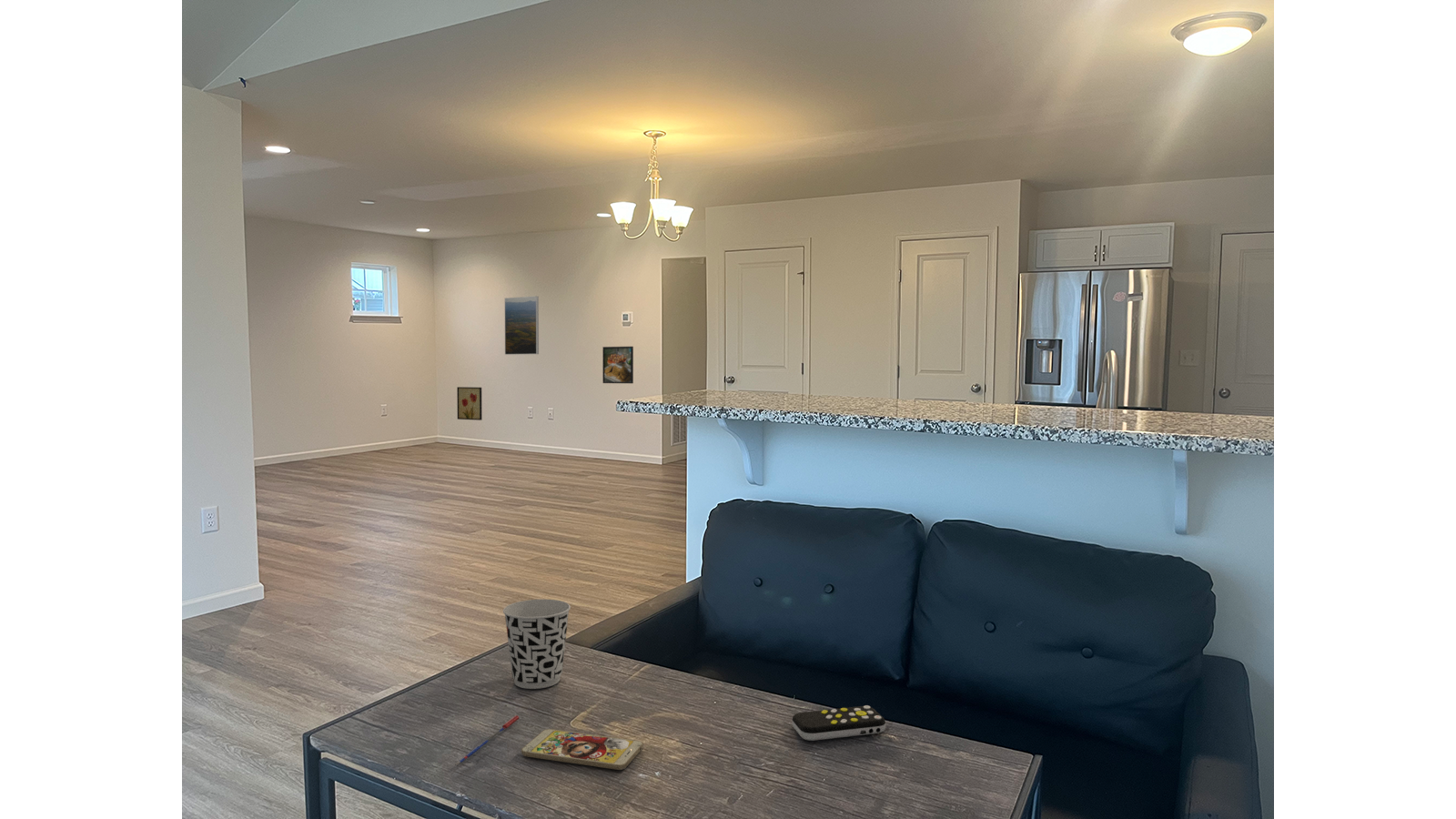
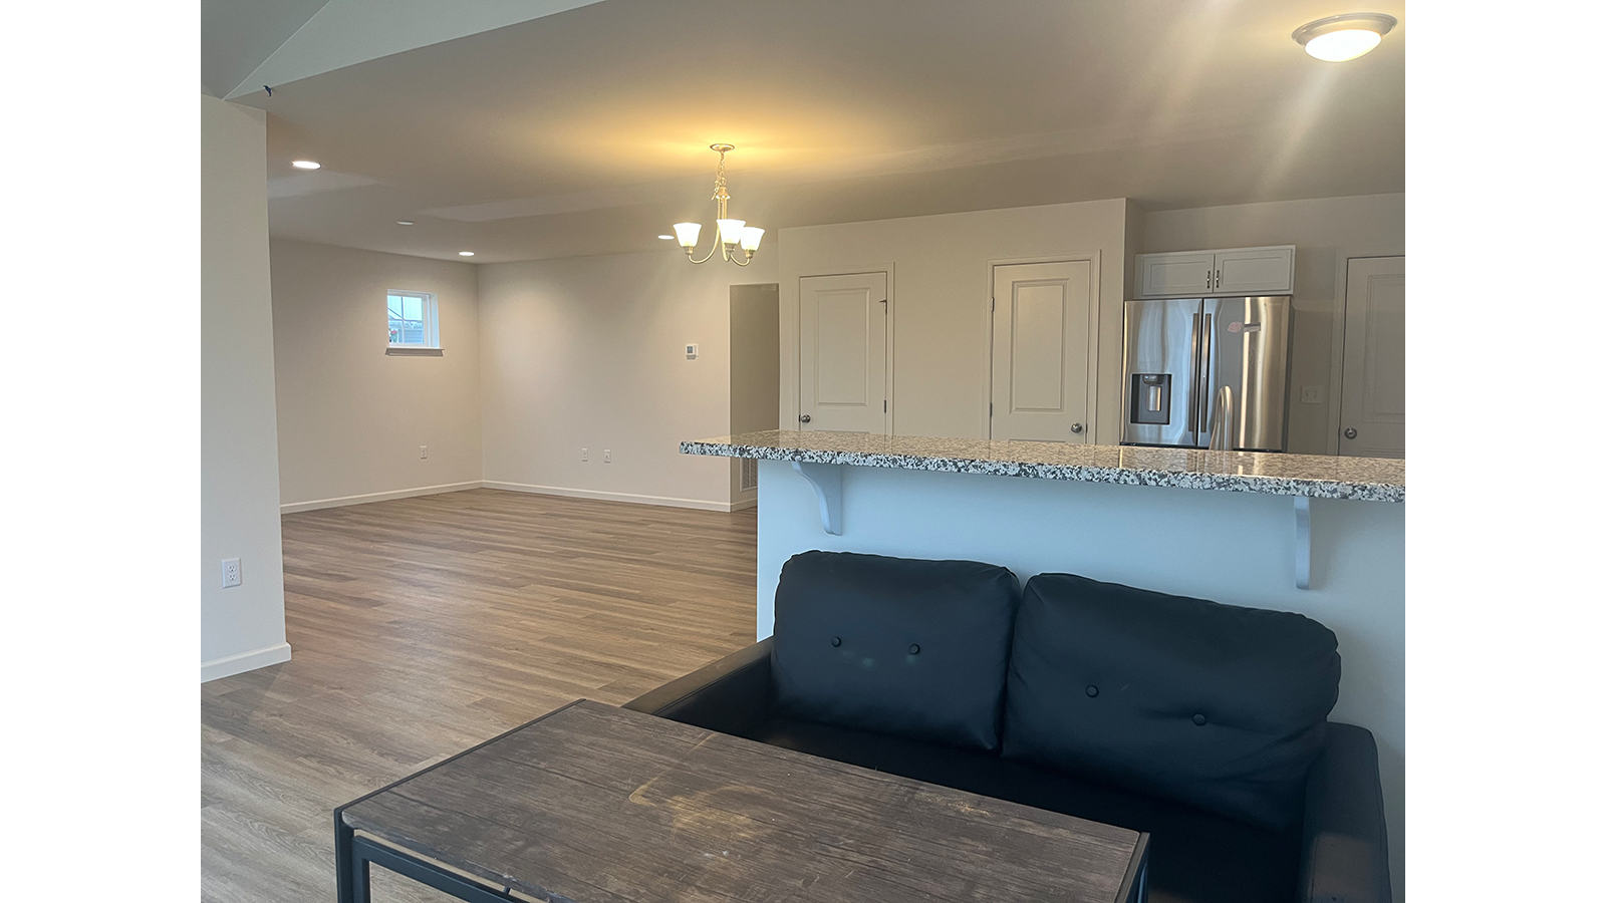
- wall art [456,386,483,421]
- remote control [792,704,886,742]
- pen [453,714,520,766]
- smartphone [521,728,644,771]
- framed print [602,346,634,384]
- cup [502,599,571,690]
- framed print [504,295,540,356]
